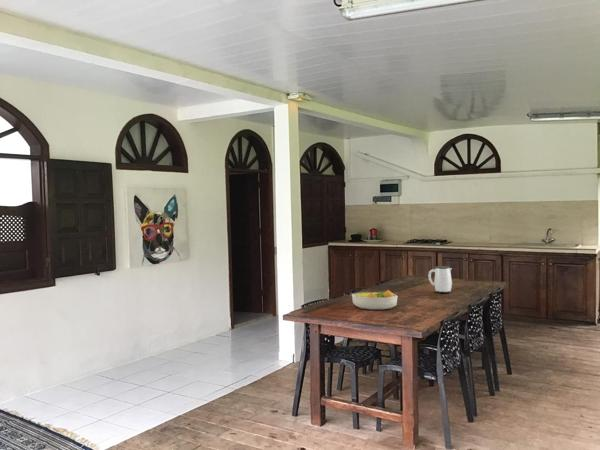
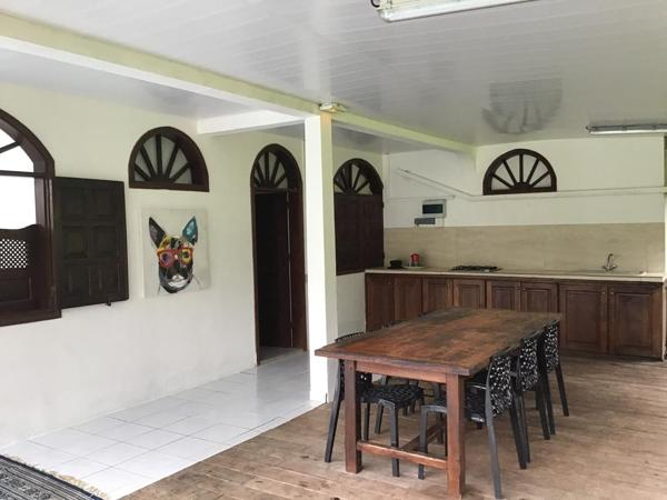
- mug [427,265,453,294]
- fruit bowl [351,289,399,311]
